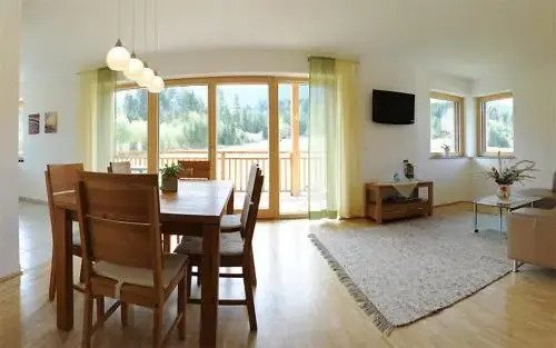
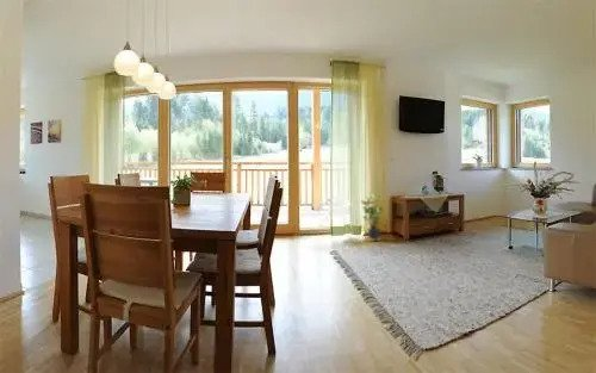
+ potted plant [359,192,385,242]
